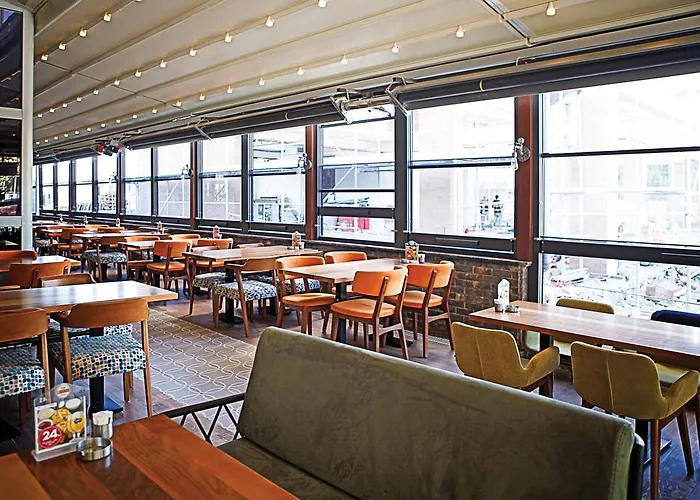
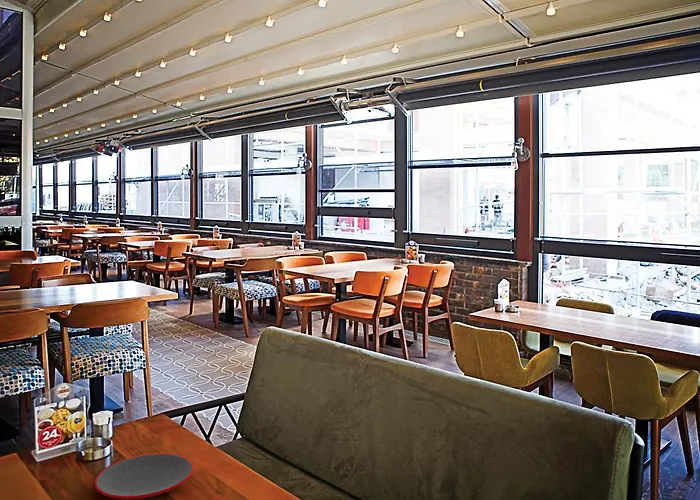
+ plate [94,452,194,500]
